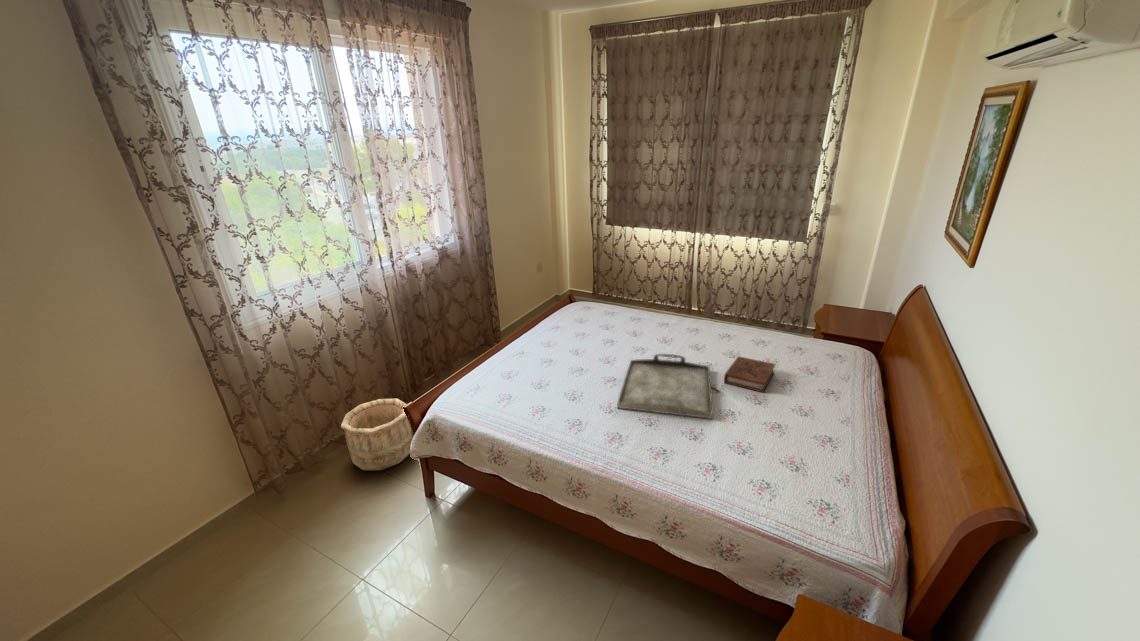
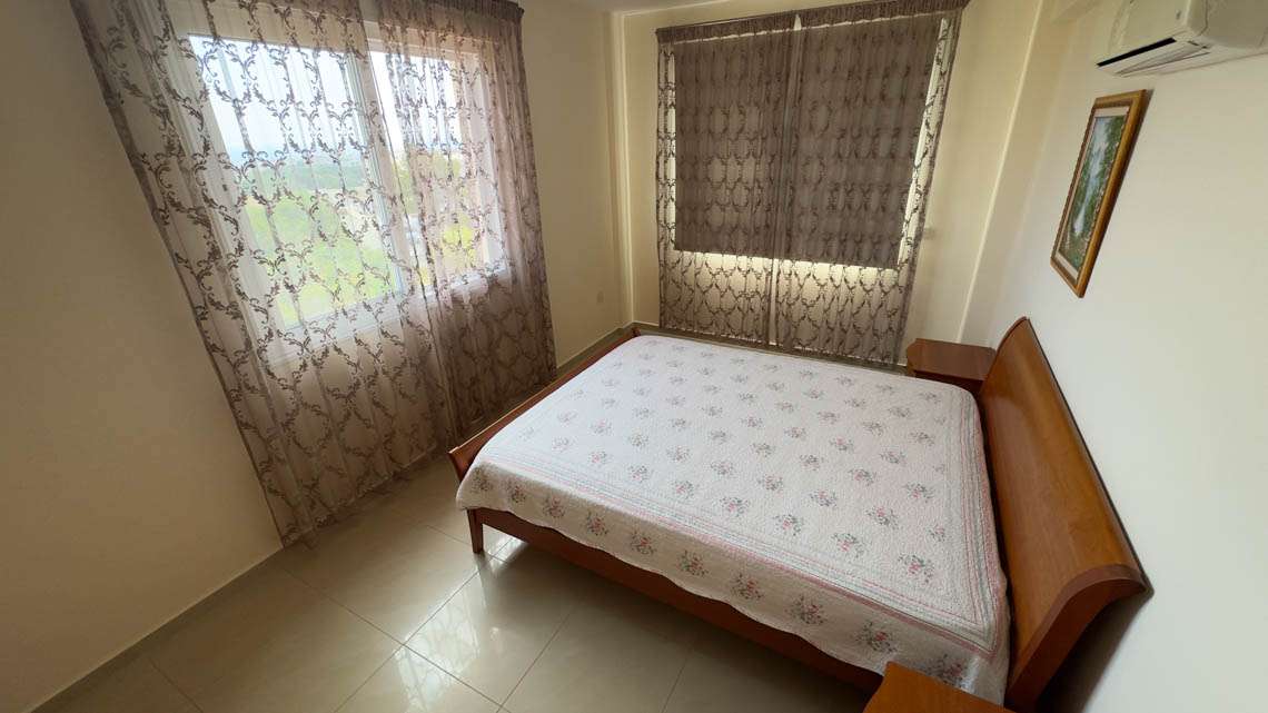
- book [723,355,776,394]
- serving tray [616,353,714,420]
- wooden bucket [340,398,413,471]
